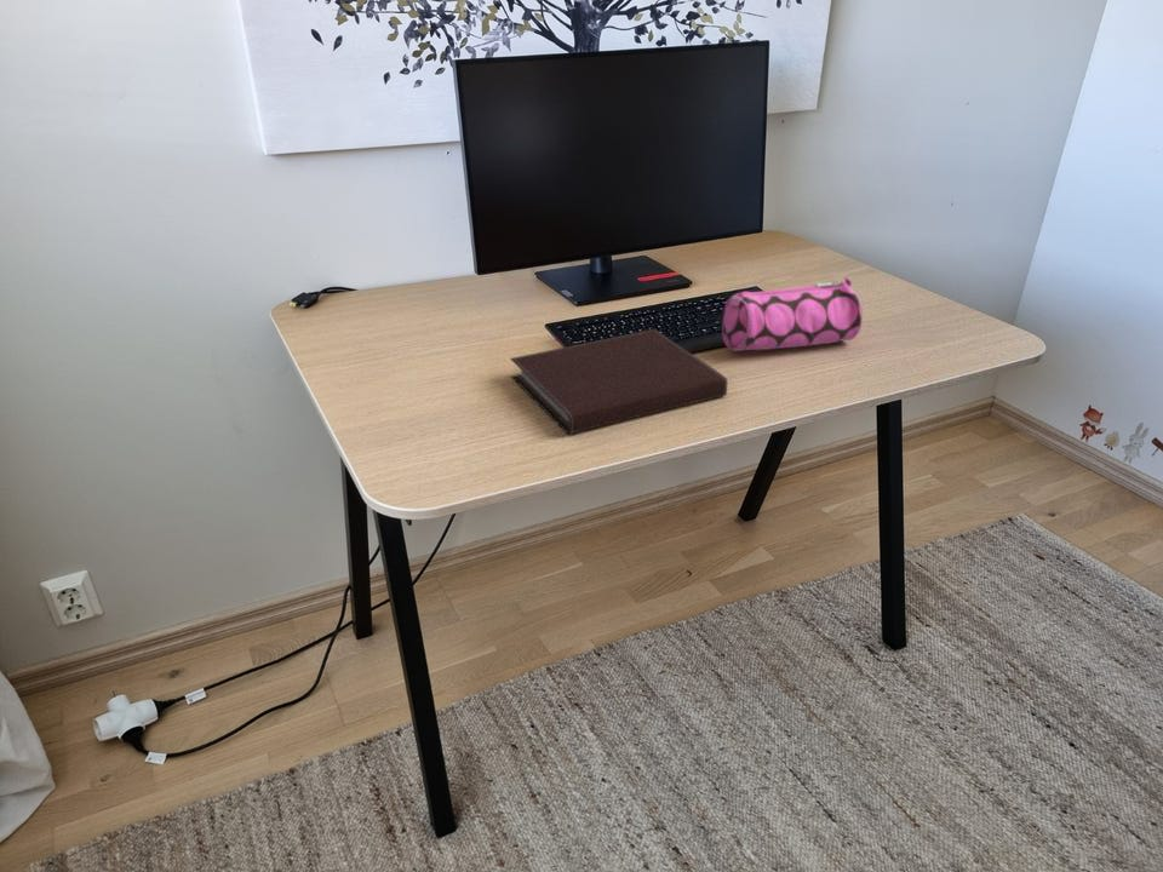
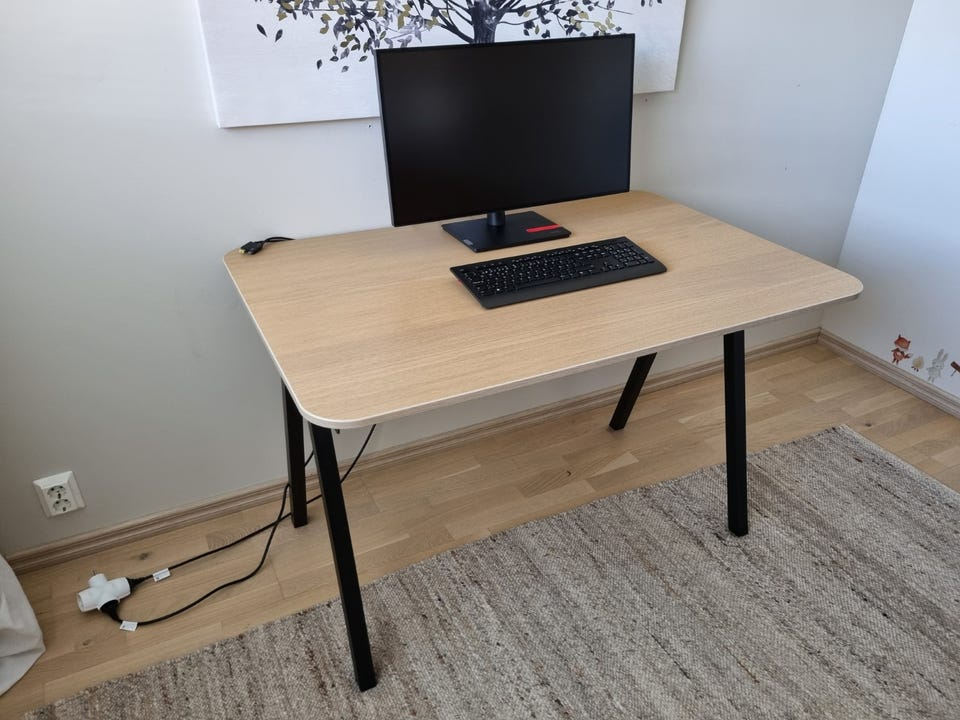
- notebook [509,328,728,435]
- pencil case [721,276,864,352]
